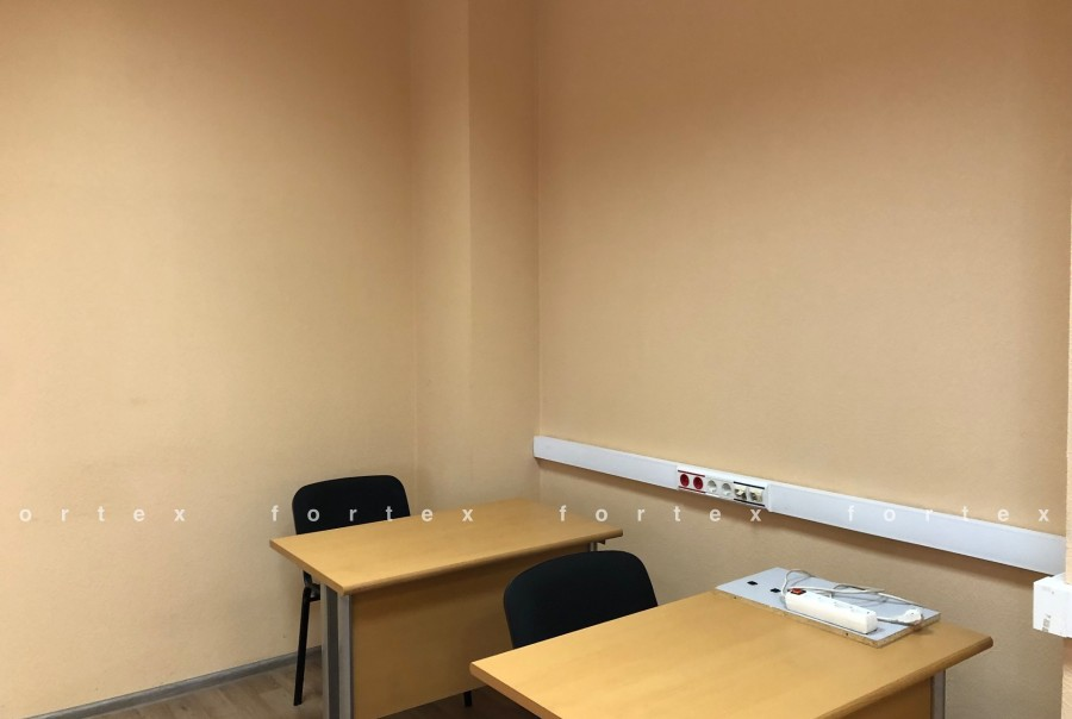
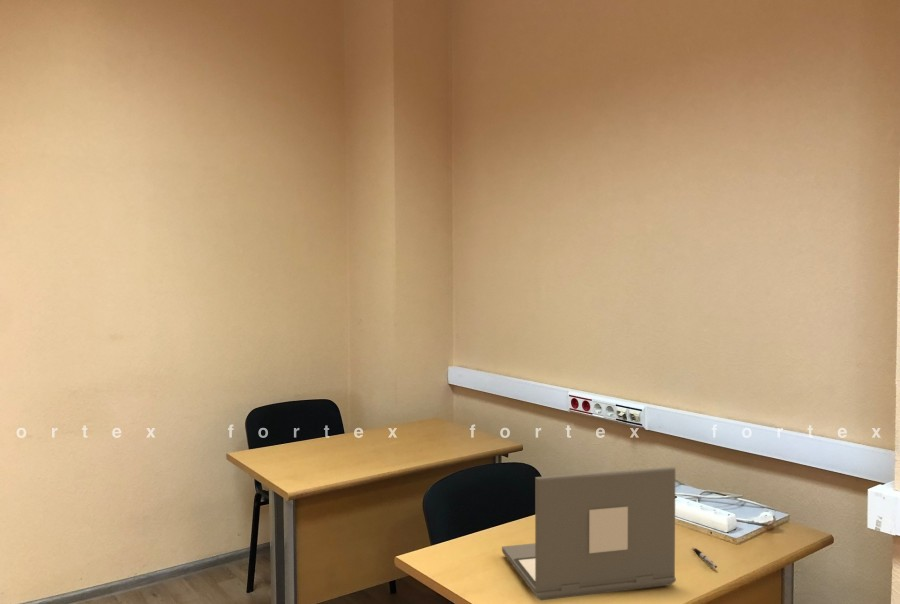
+ laptop [501,466,677,601]
+ pen [691,546,718,569]
